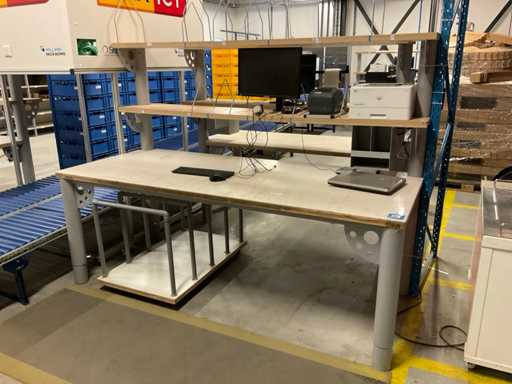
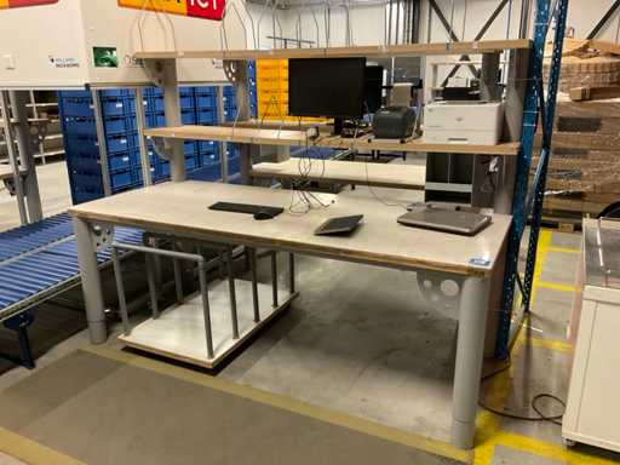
+ notepad [314,213,364,236]
